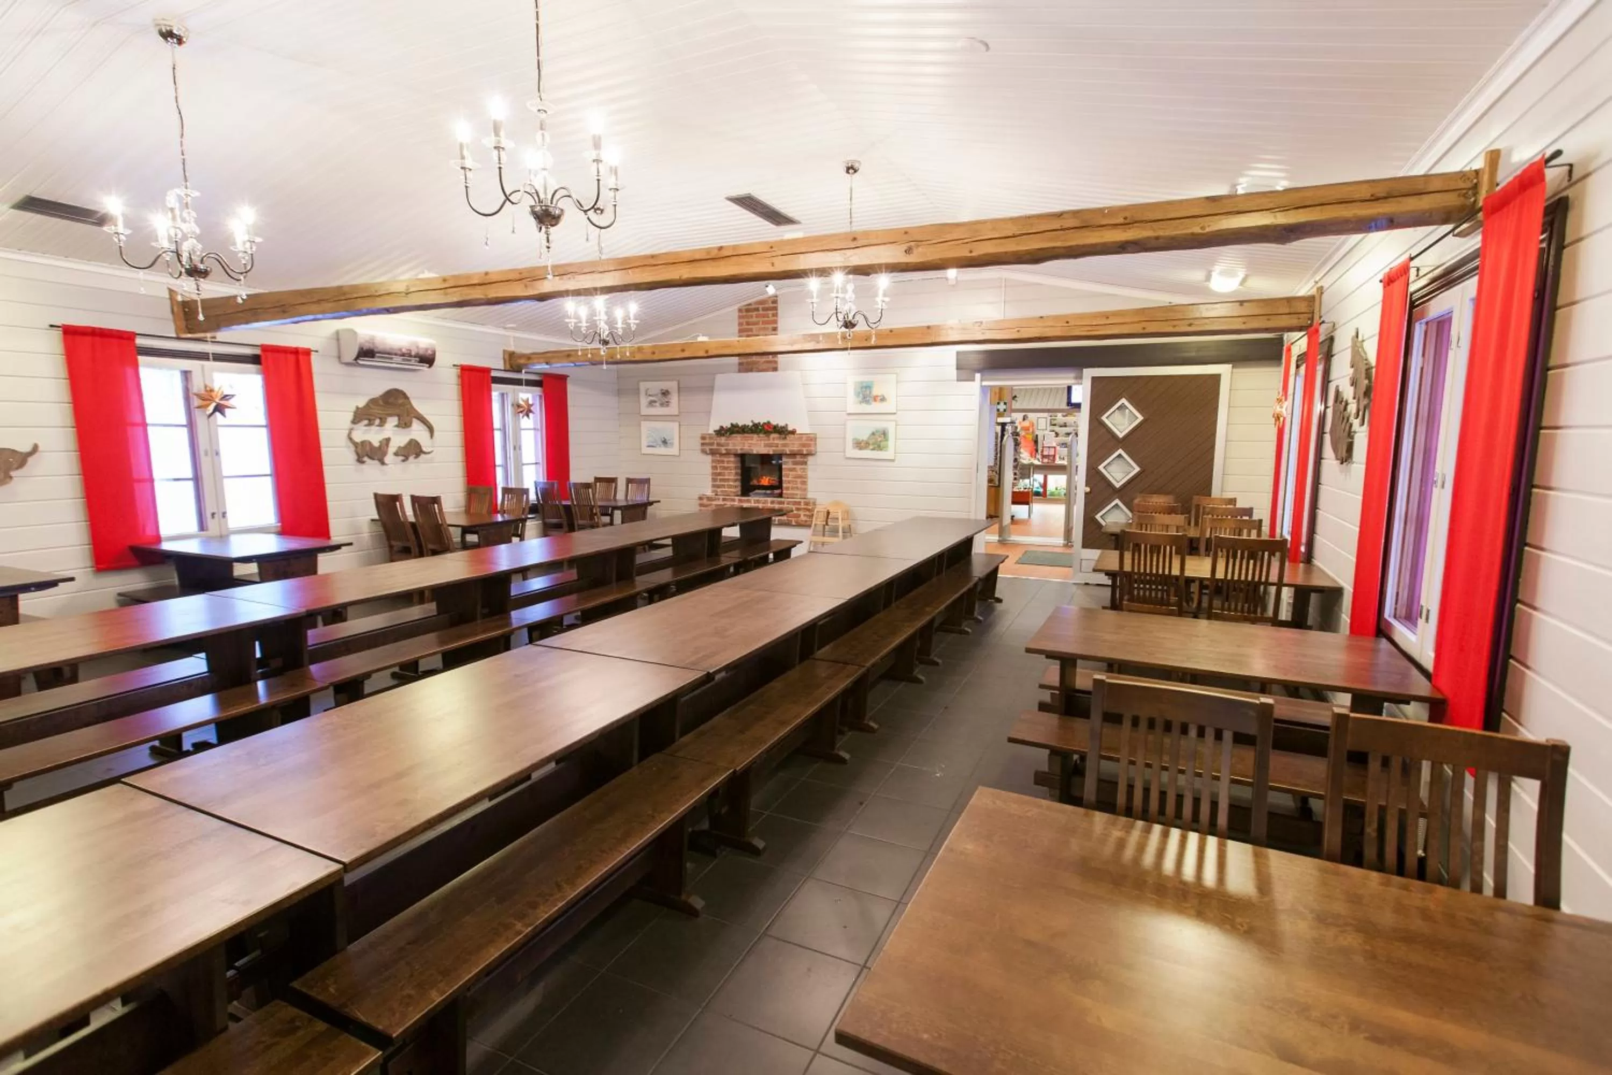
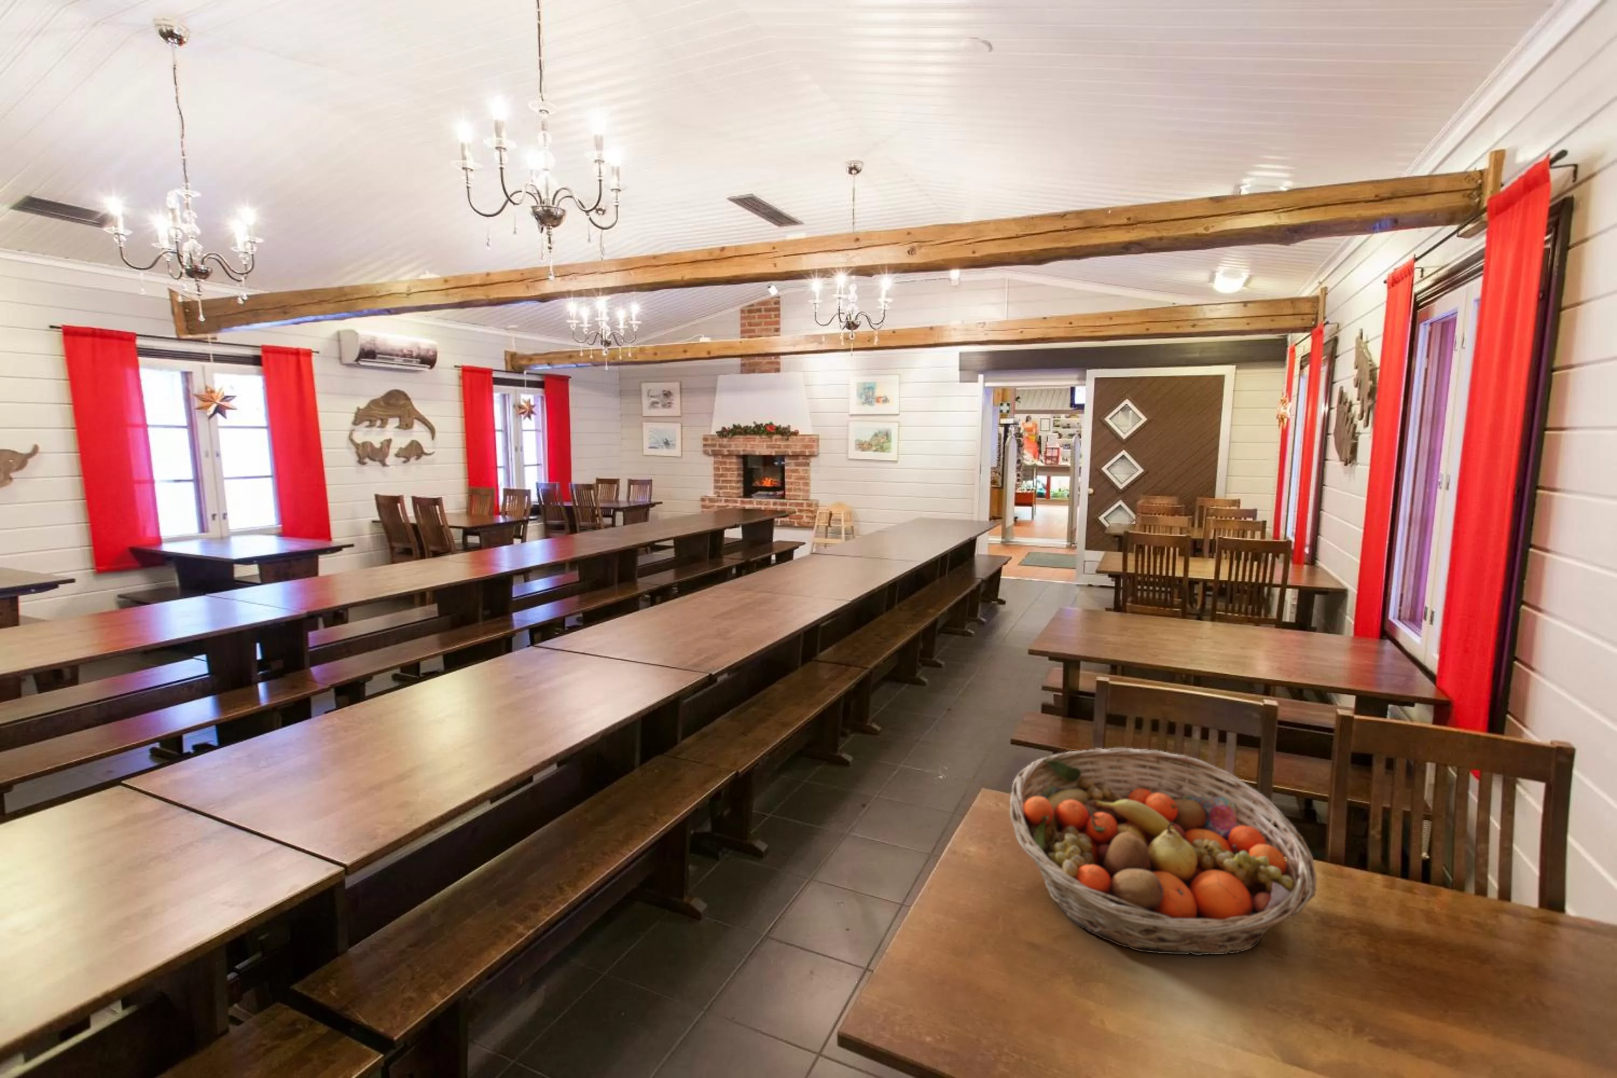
+ fruit basket [1009,747,1317,955]
